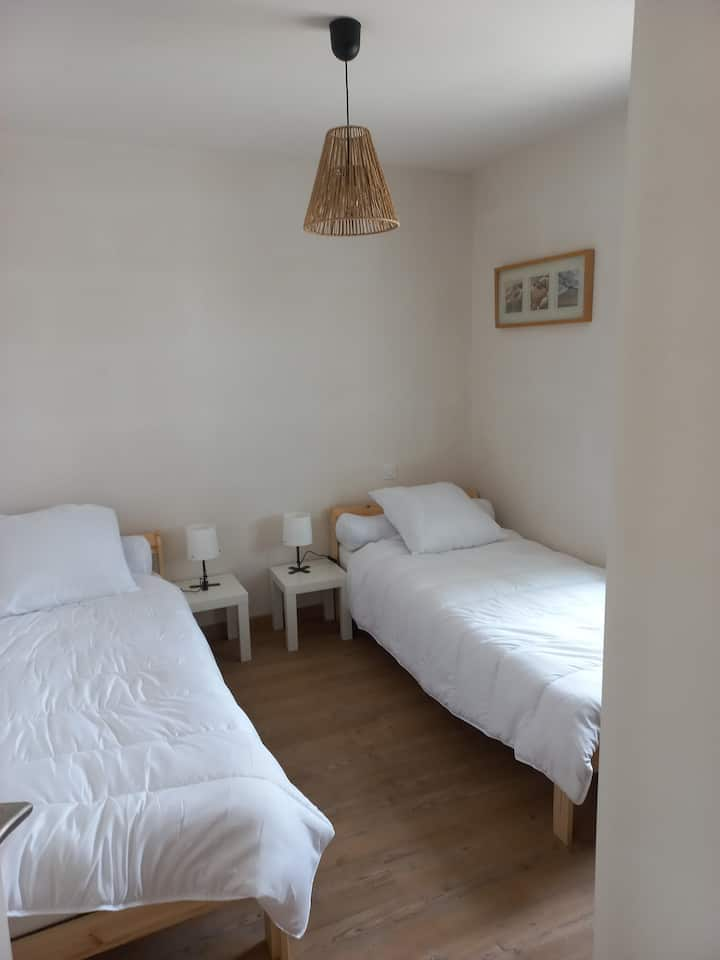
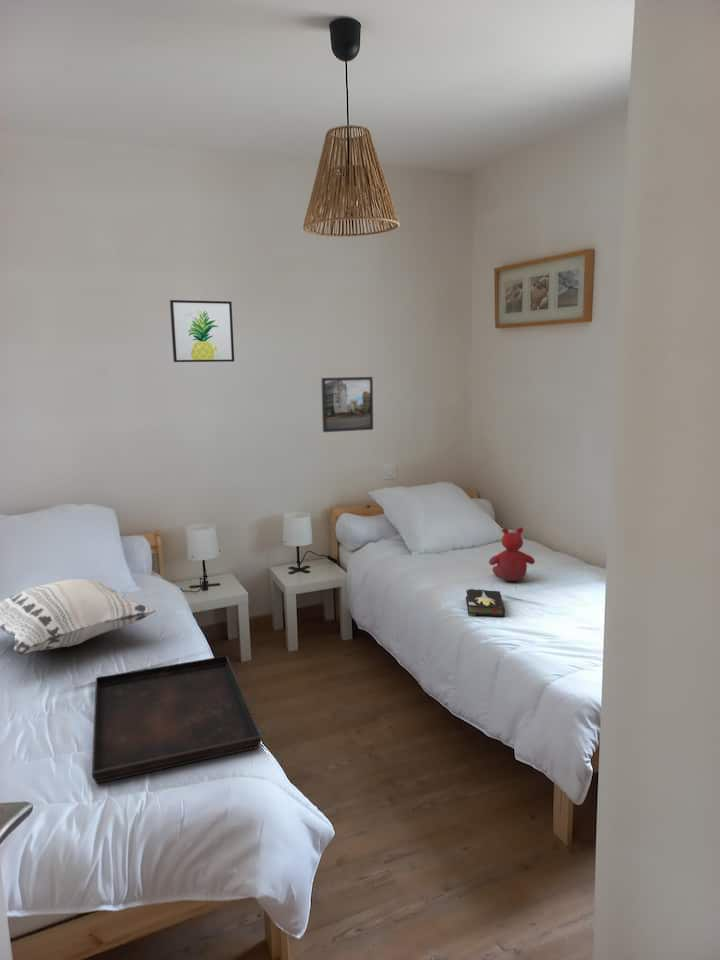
+ serving tray [91,655,262,784]
+ decorative pillow [0,578,157,655]
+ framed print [320,376,374,433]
+ wall art [169,299,235,363]
+ stuffed bear [488,526,536,582]
+ hardback book [465,587,506,618]
